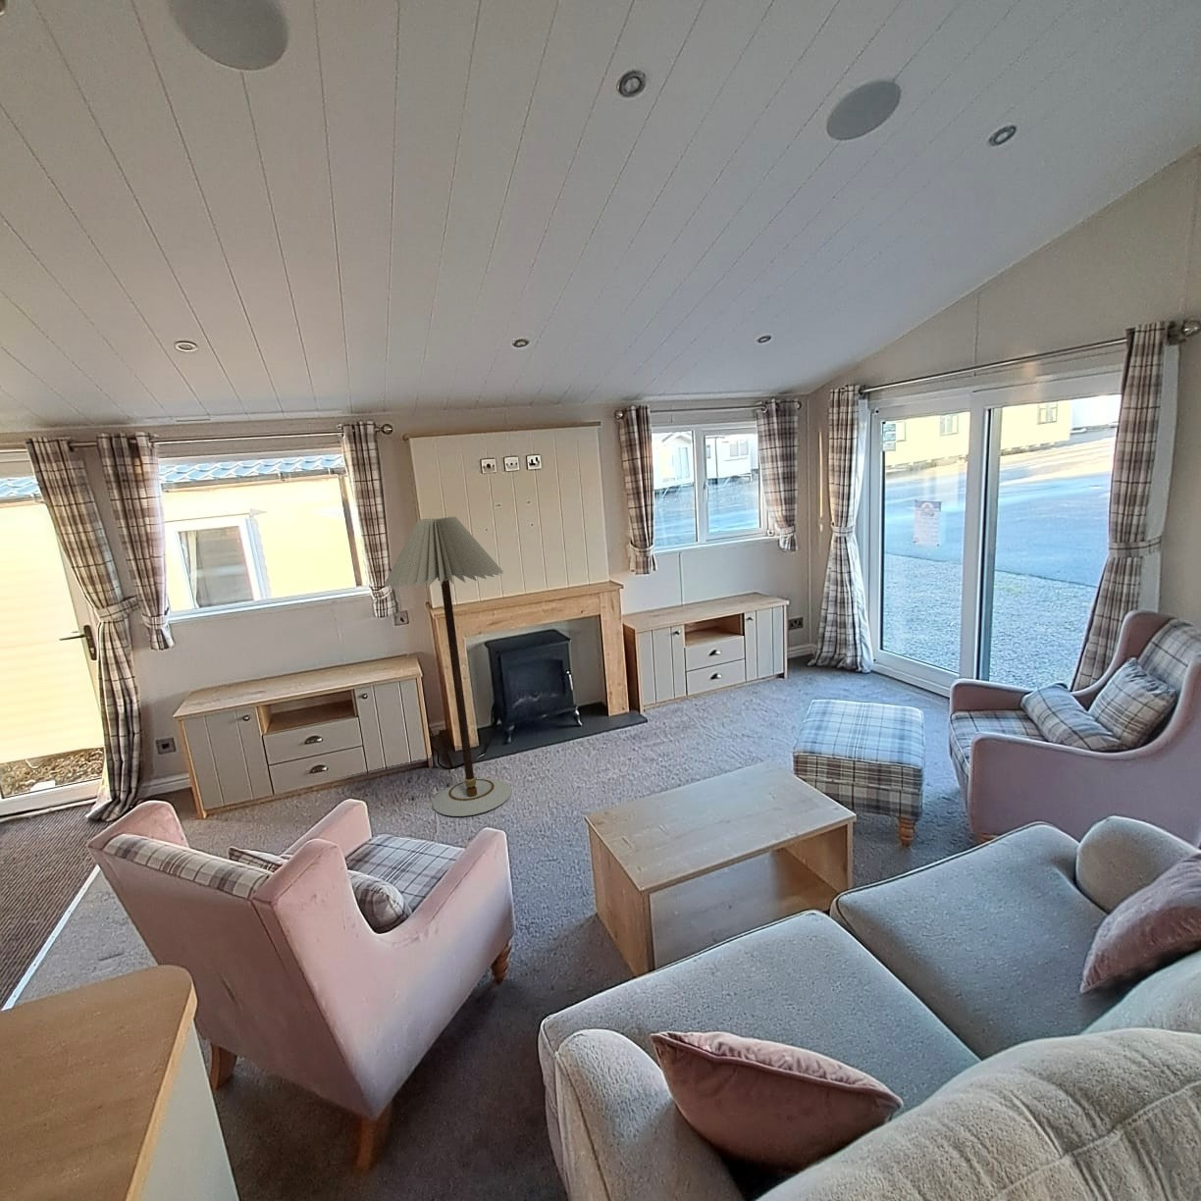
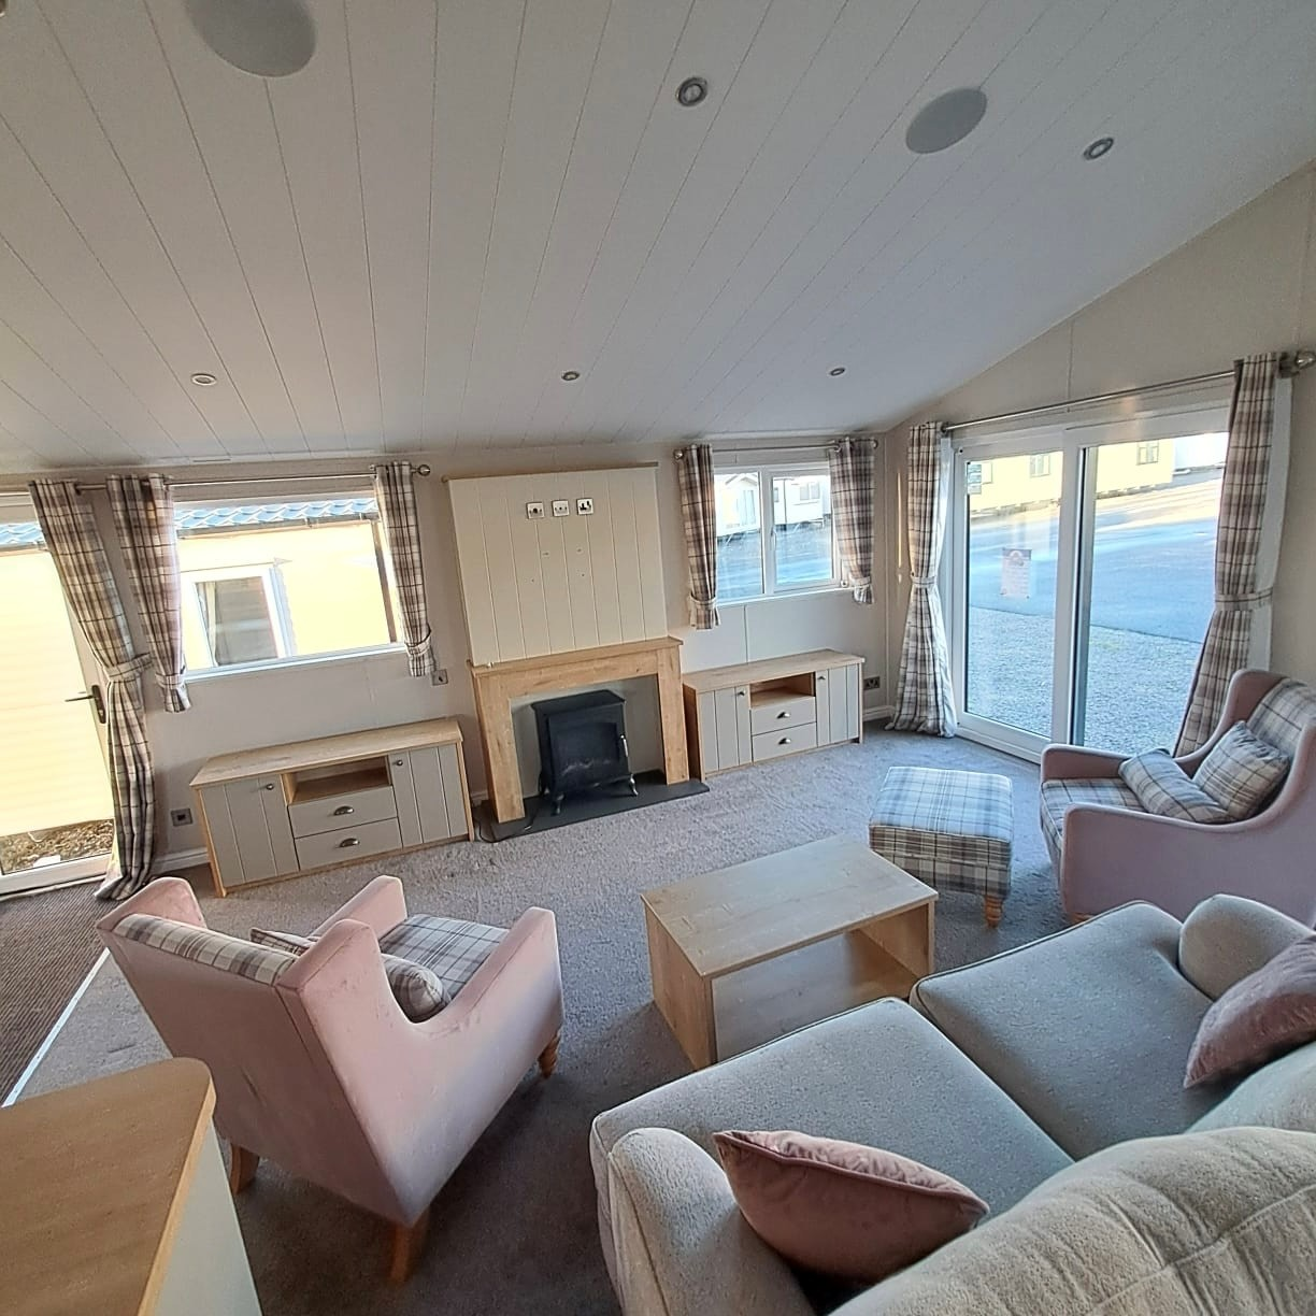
- floor lamp [382,515,513,817]
